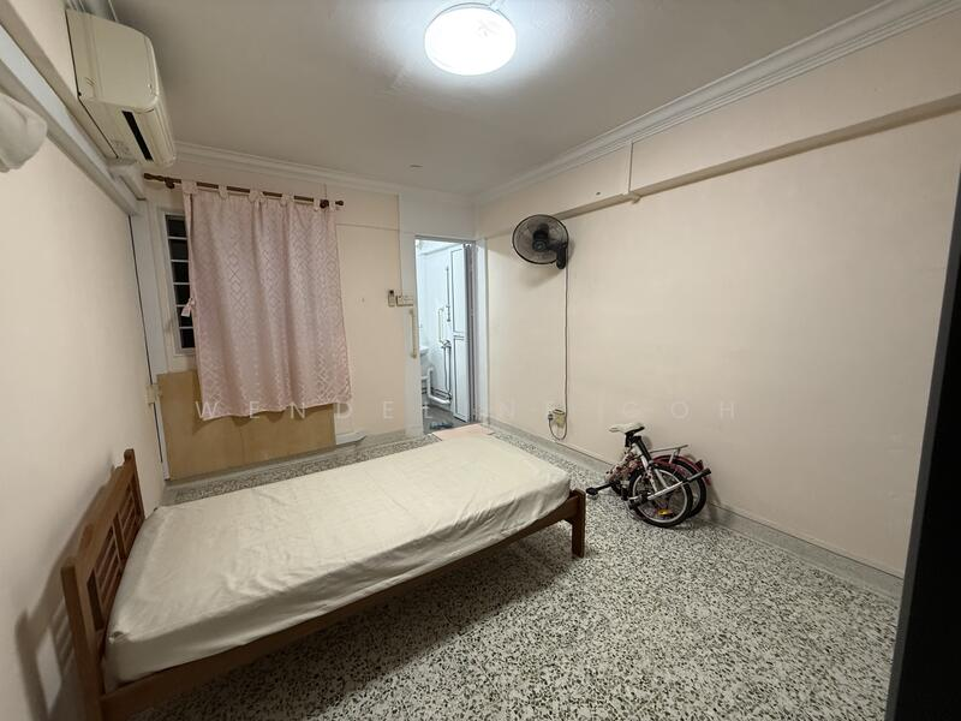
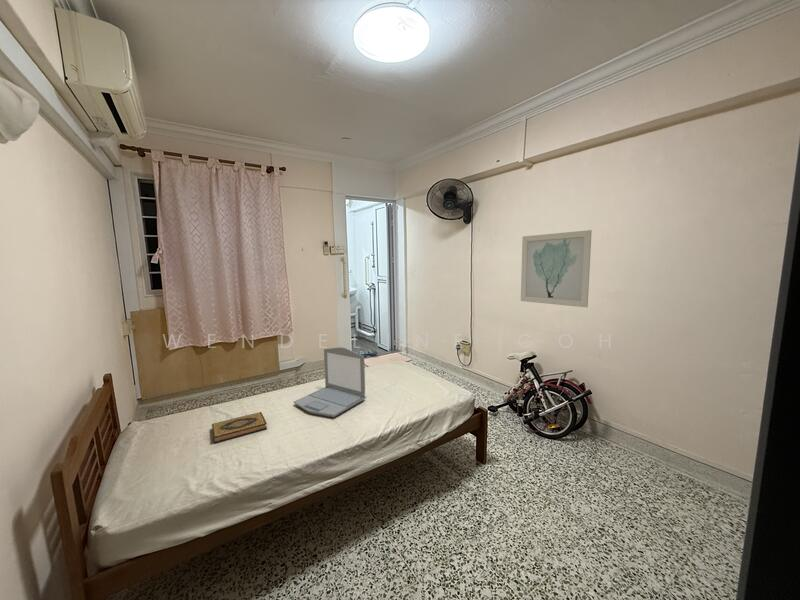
+ laptop [293,346,367,418]
+ hardback book [211,411,268,444]
+ wall art [520,229,593,308]
